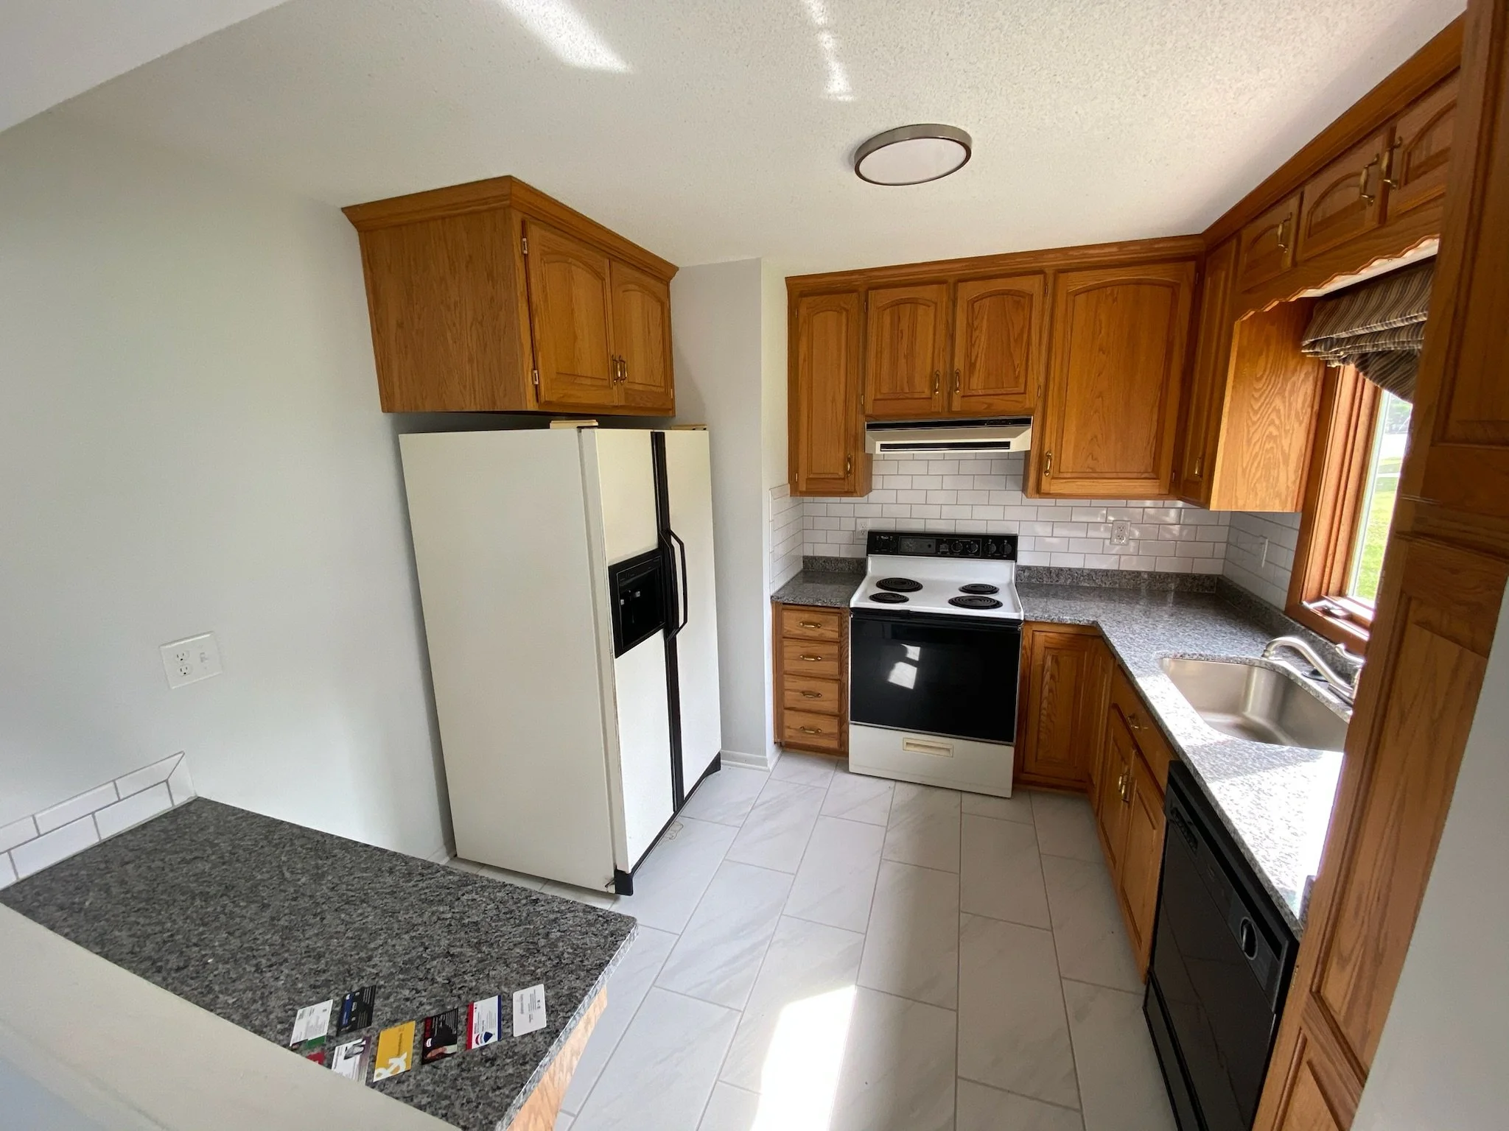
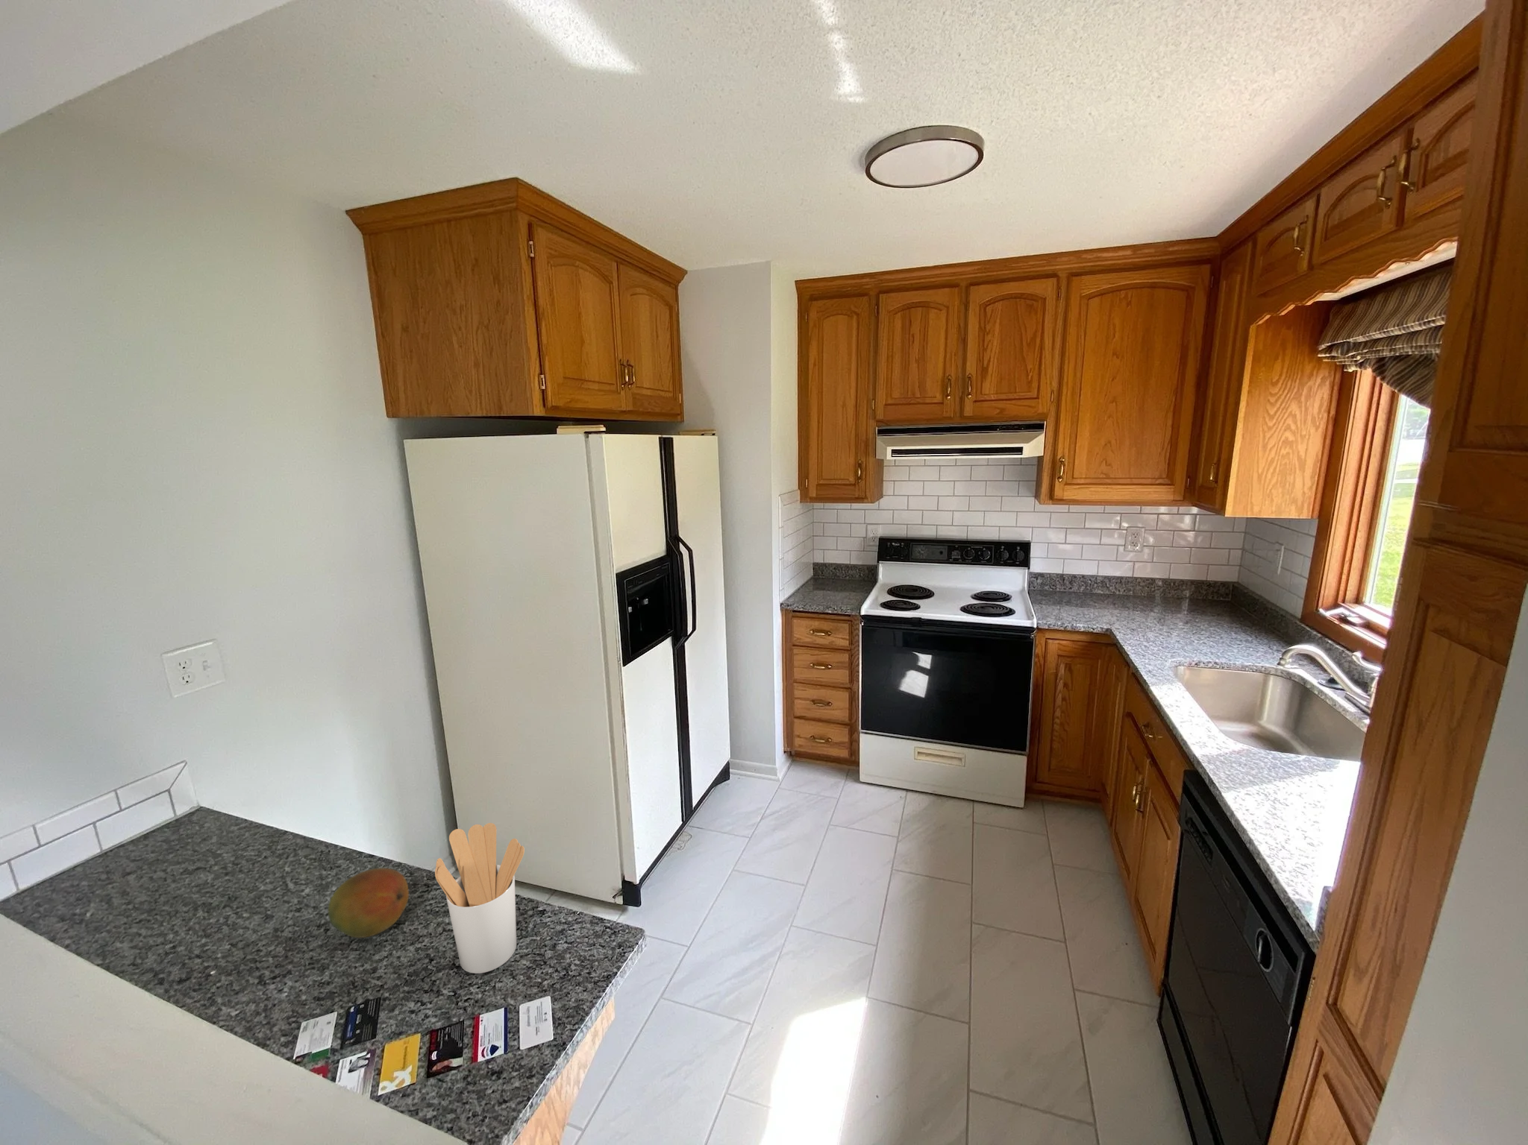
+ fruit [327,867,409,938]
+ utensil holder [434,823,526,974]
